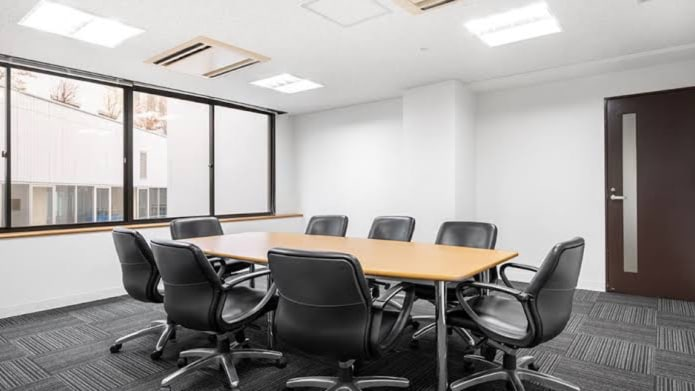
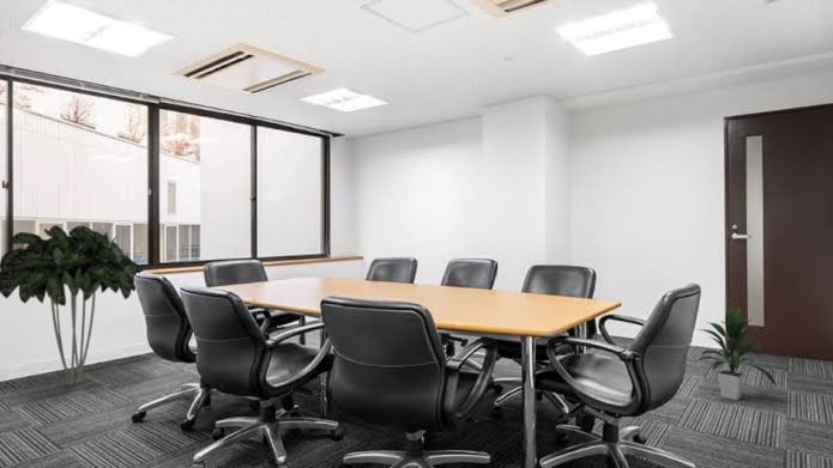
+ indoor plant [0,224,144,387]
+ indoor plant [695,306,778,401]
